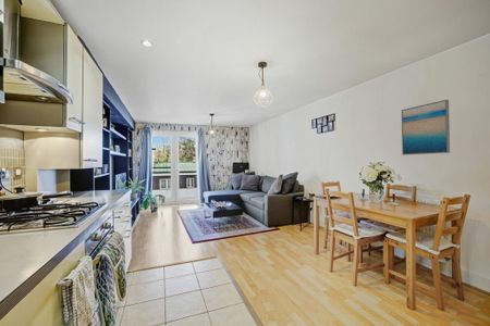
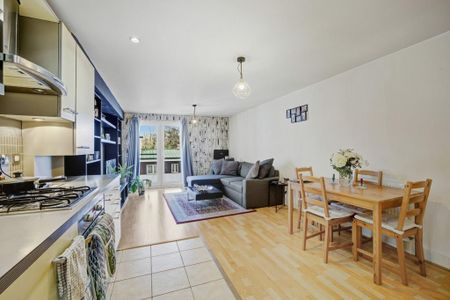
- wall art [401,99,451,156]
